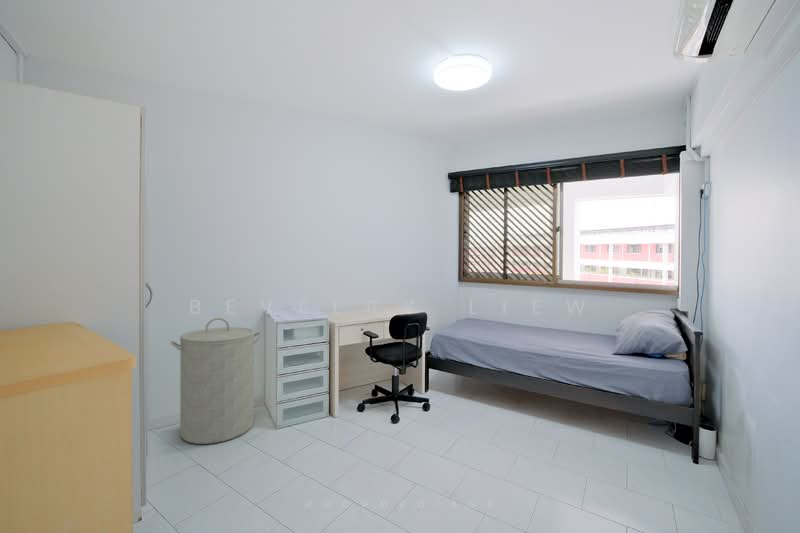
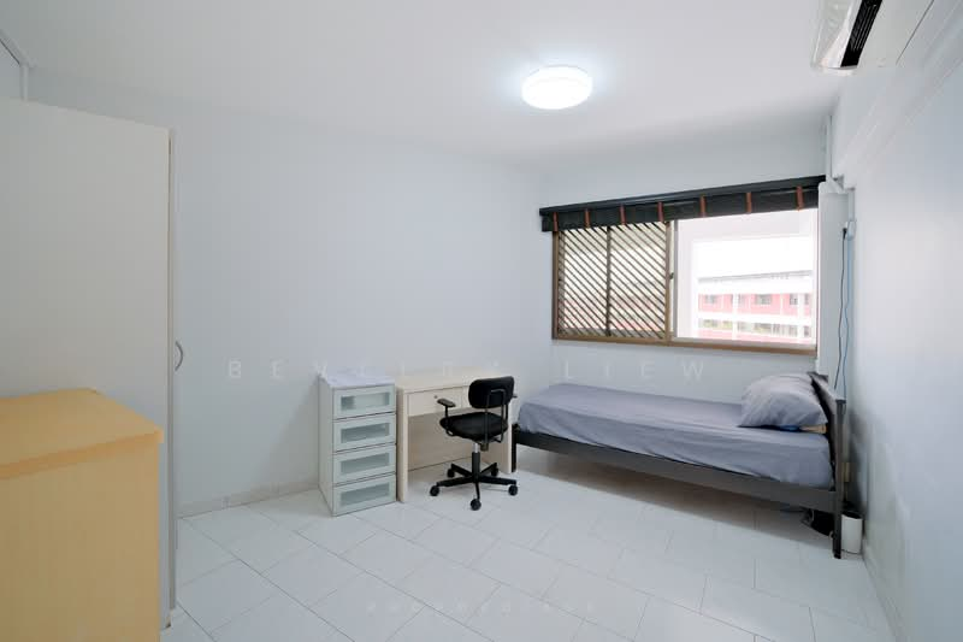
- laundry hamper [169,317,262,445]
